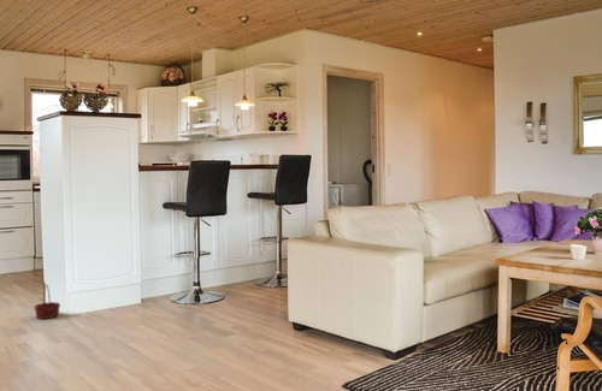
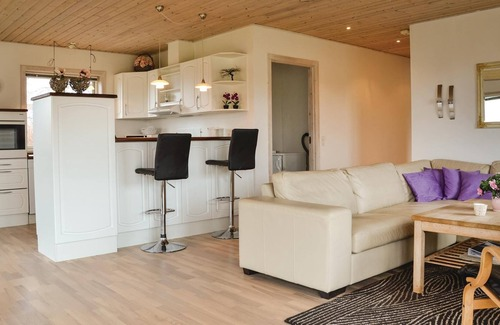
- basket [33,284,61,320]
